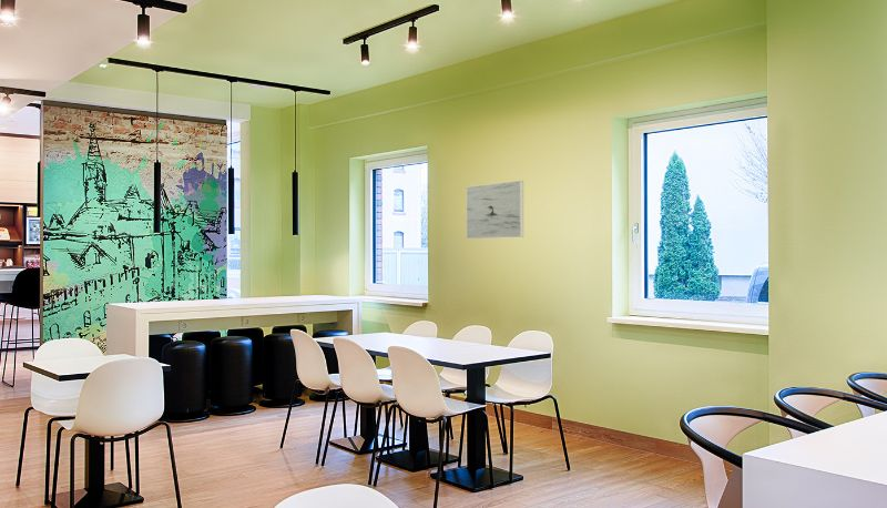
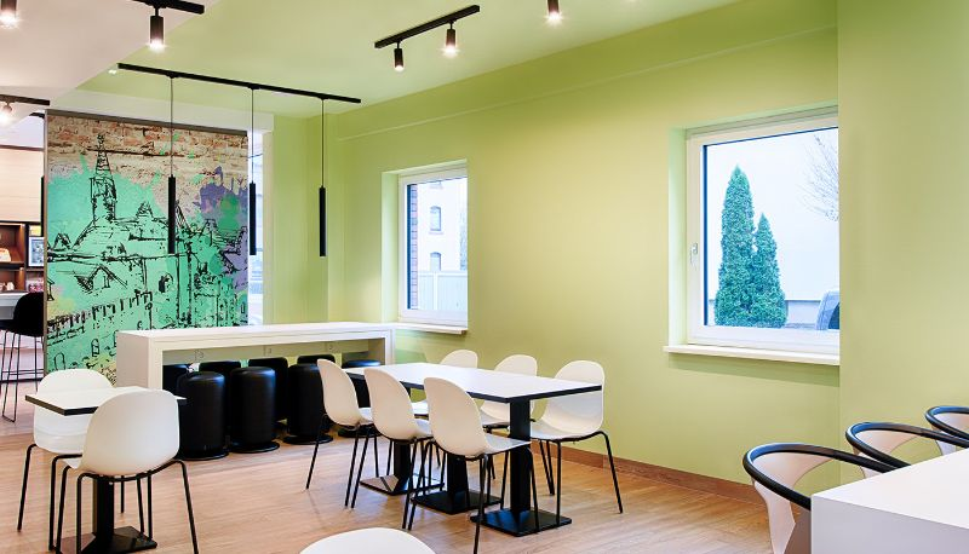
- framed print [466,180,524,240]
